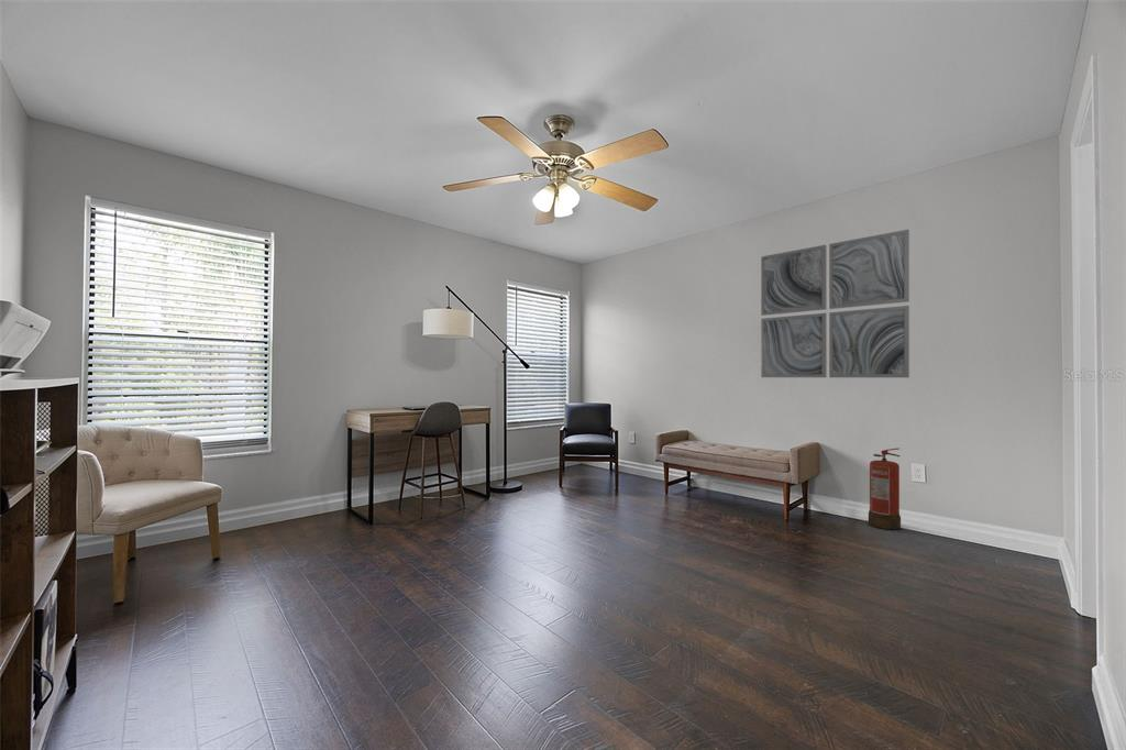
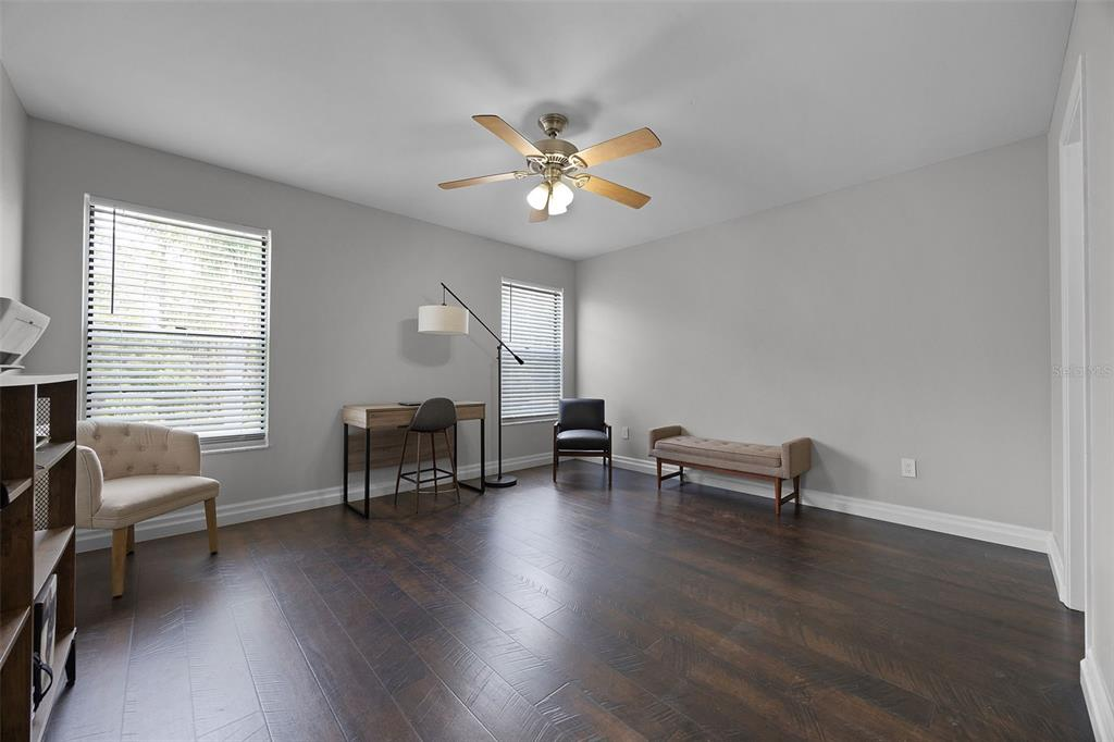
- fire extinguisher [868,446,902,531]
- wall art [760,229,910,378]
